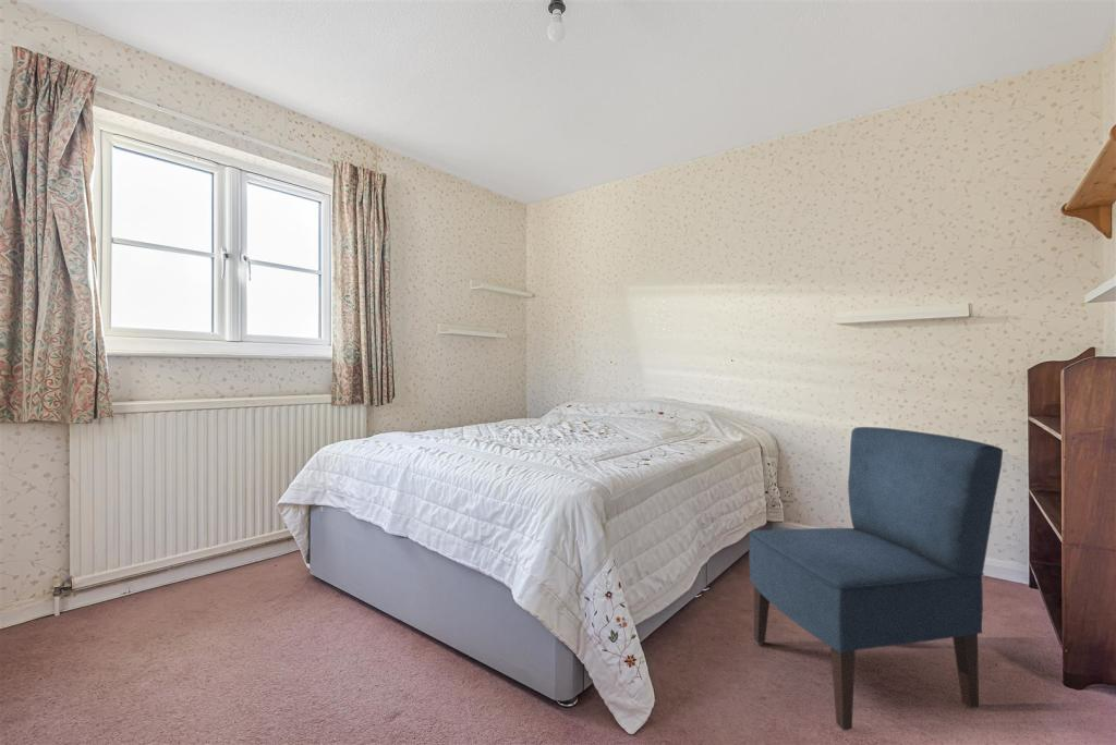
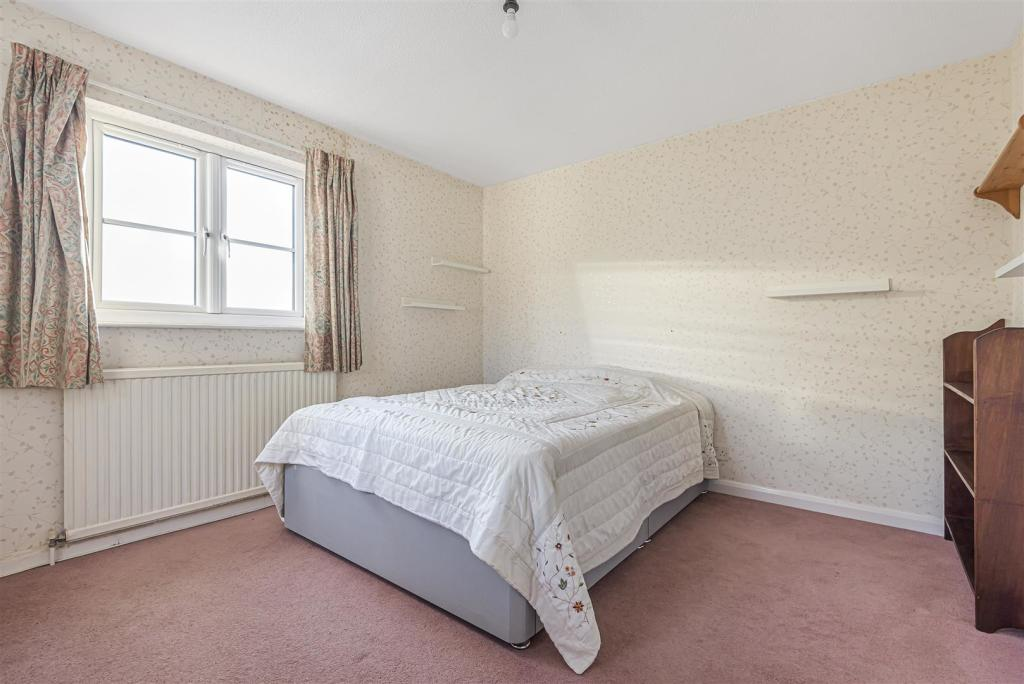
- chair [748,426,1004,732]
